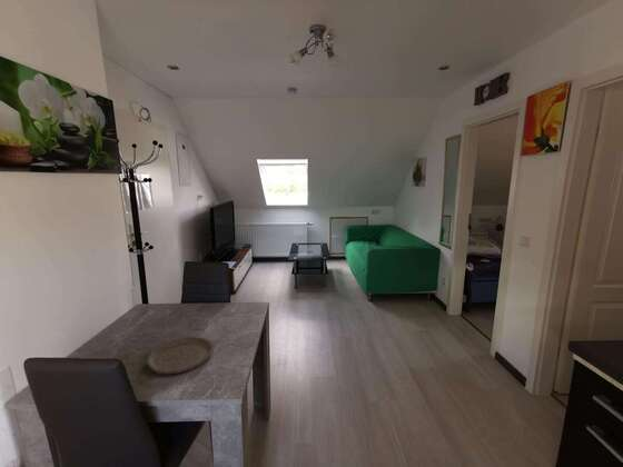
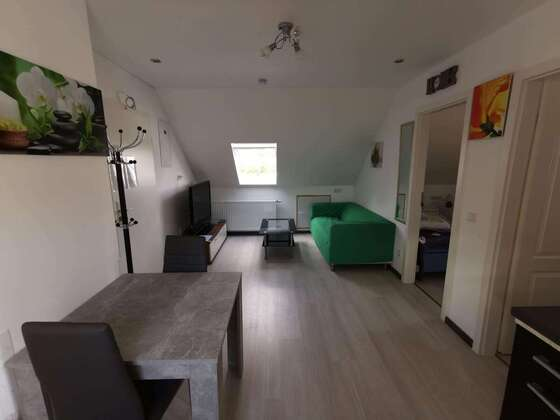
- plate [146,336,215,376]
